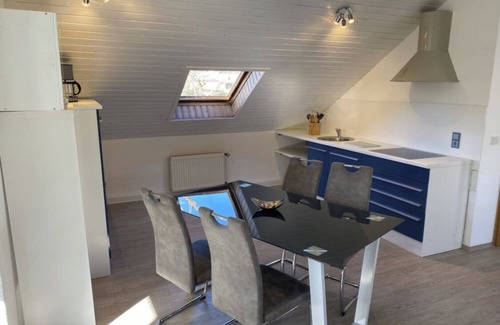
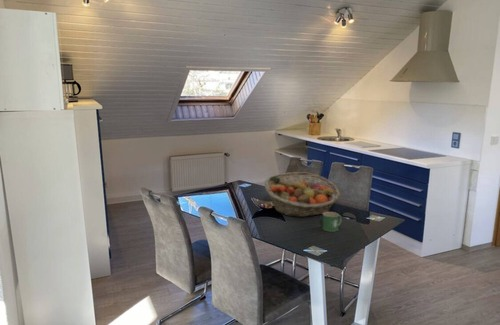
+ mug [321,211,343,233]
+ fruit basket [263,171,341,218]
